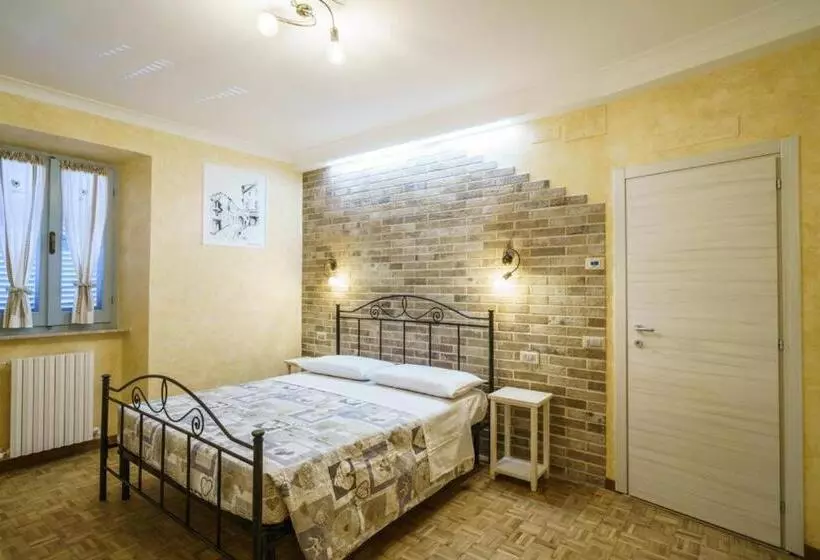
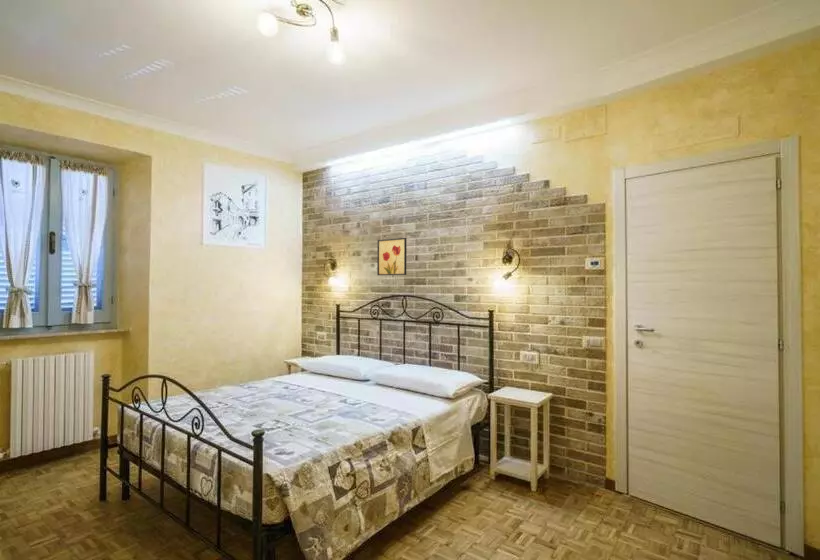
+ wall art [376,237,407,276]
